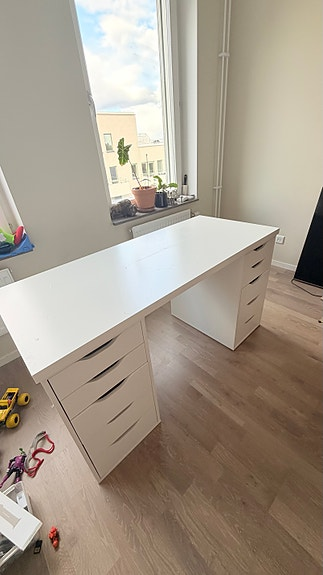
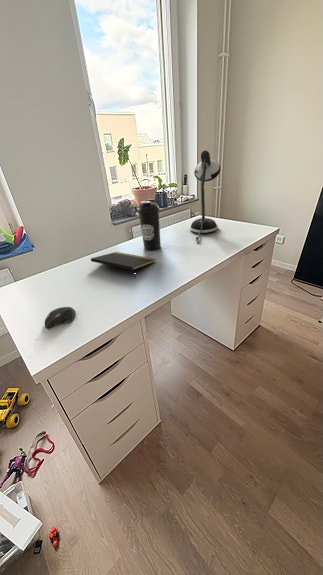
+ water bottle [137,198,162,251]
+ notepad [90,251,156,279]
+ desk lamp [189,150,221,242]
+ computer mouse [44,306,77,330]
